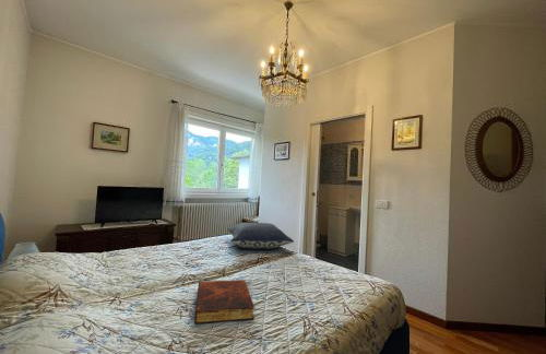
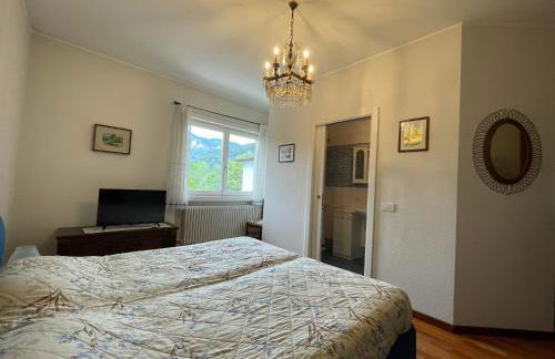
- pillow [226,222,295,249]
- book [193,279,256,324]
